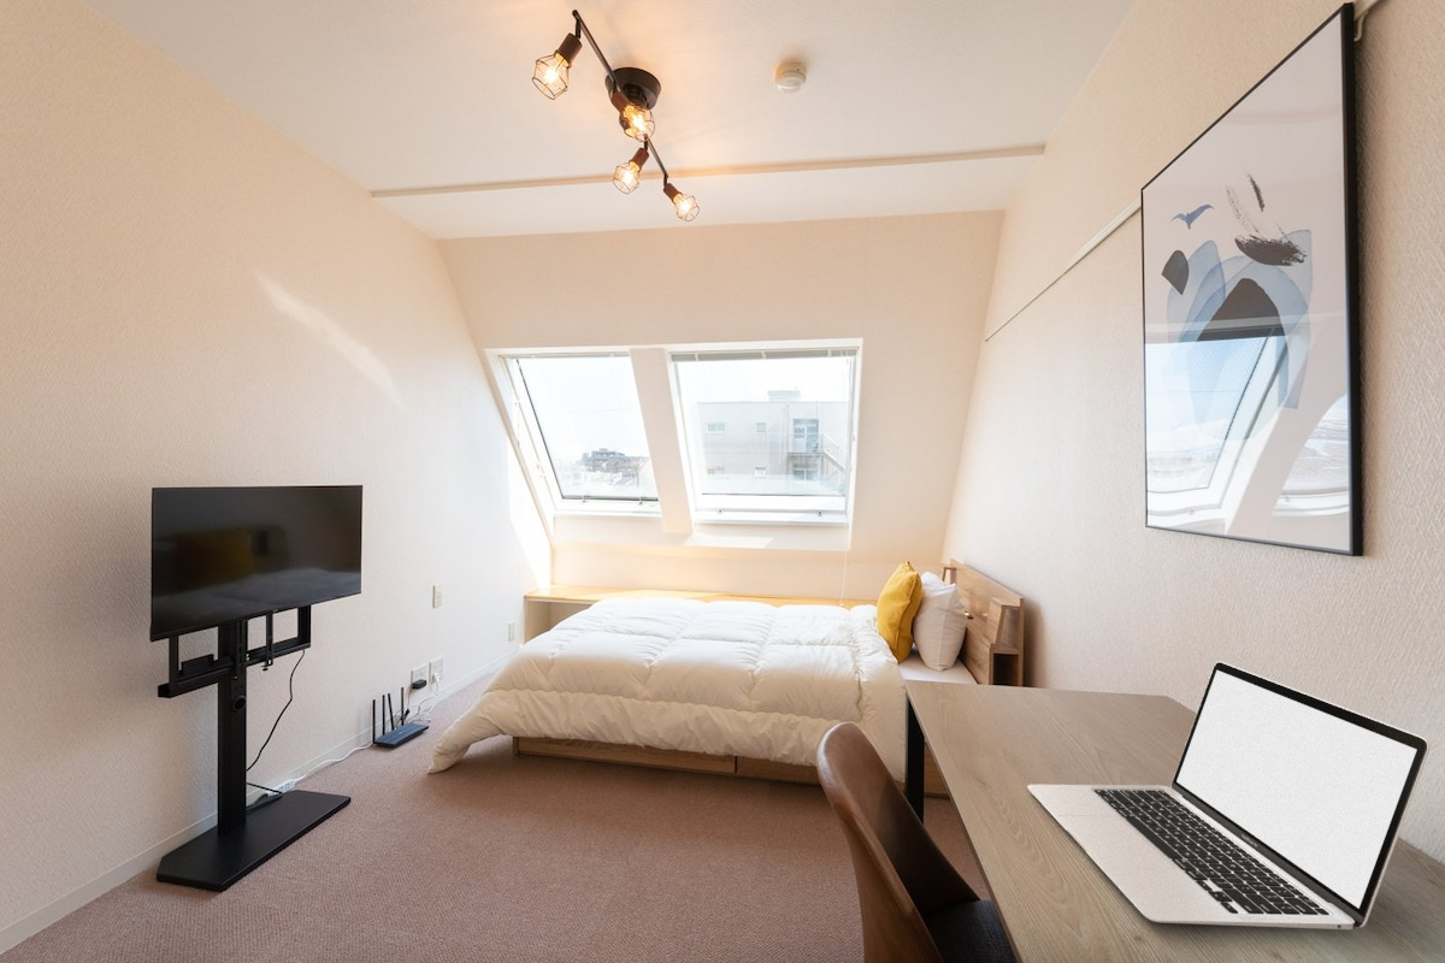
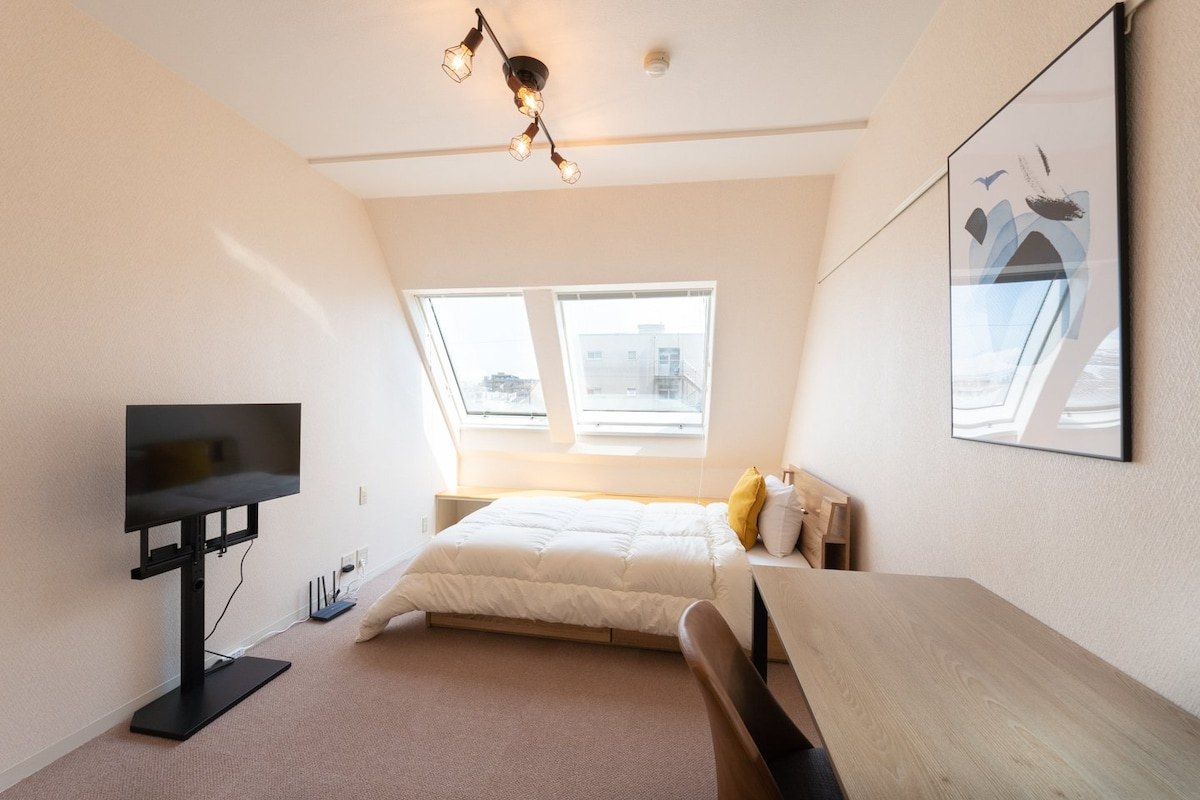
- laptop [1026,661,1432,930]
